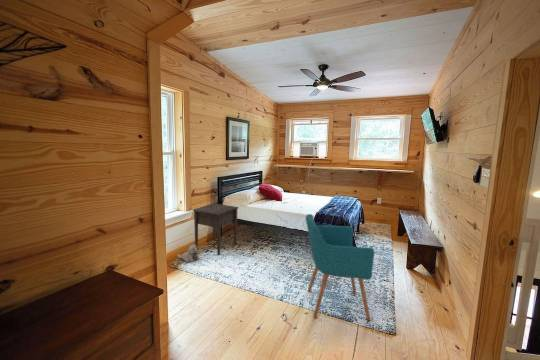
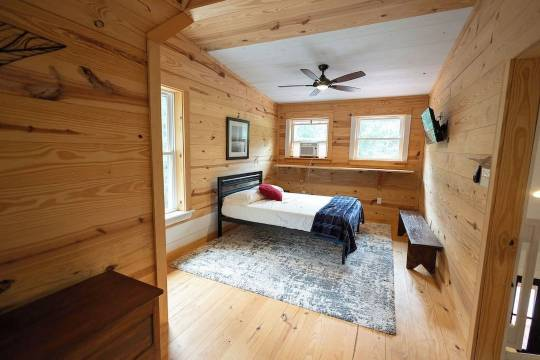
- plush toy [176,244,199,263]
- chair [305,213,375,321]
- nightstand [192,202,239,256]
